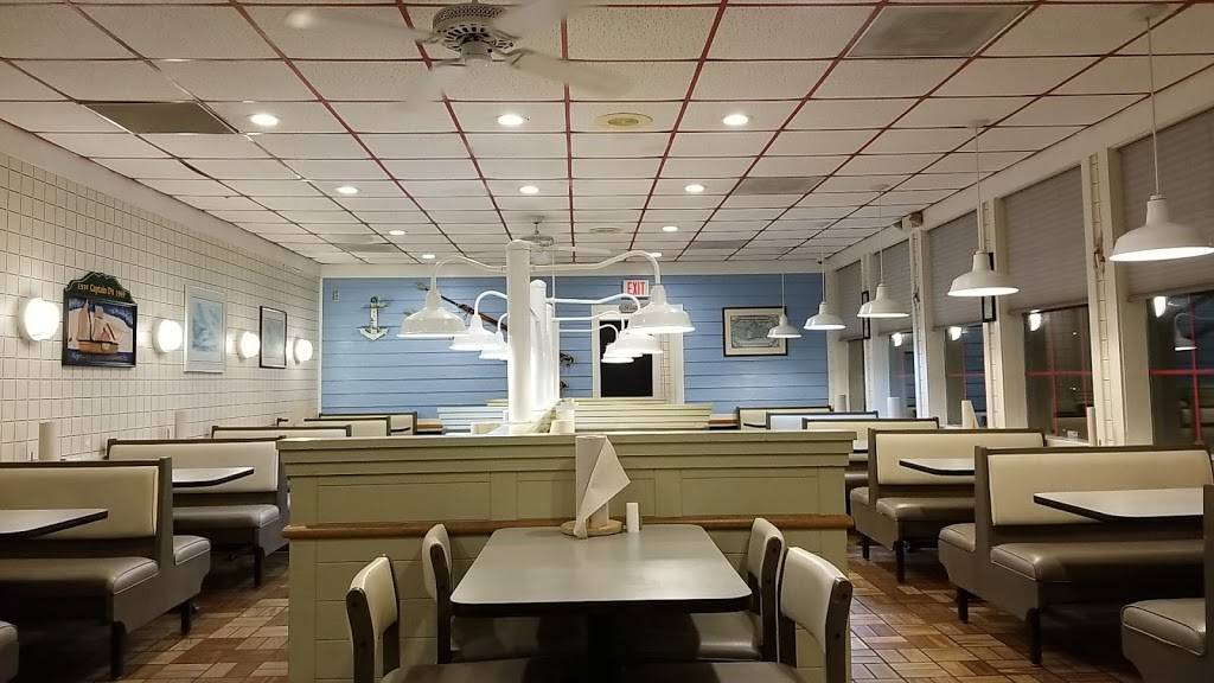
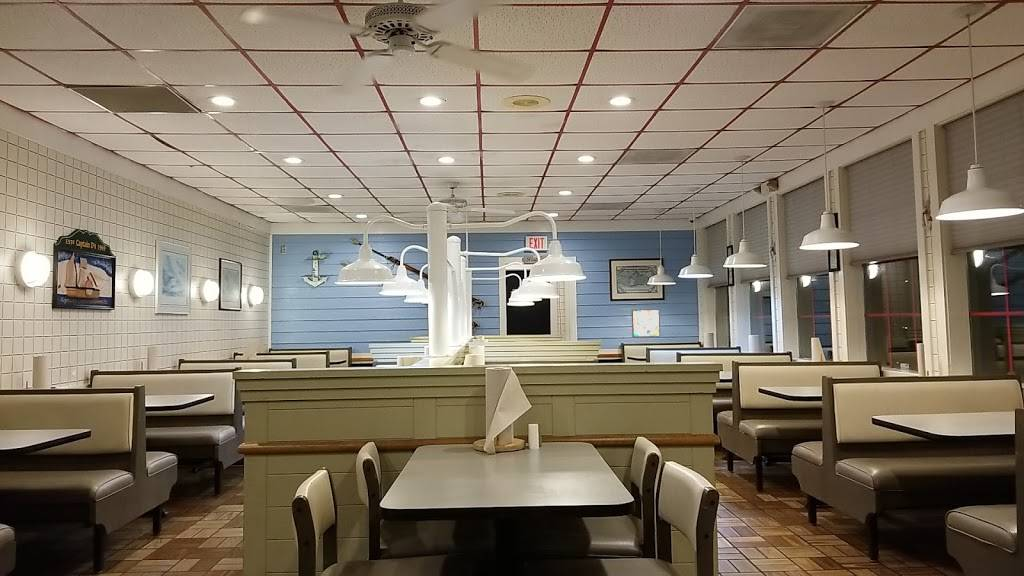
+ wall art [631,308,661,338]
